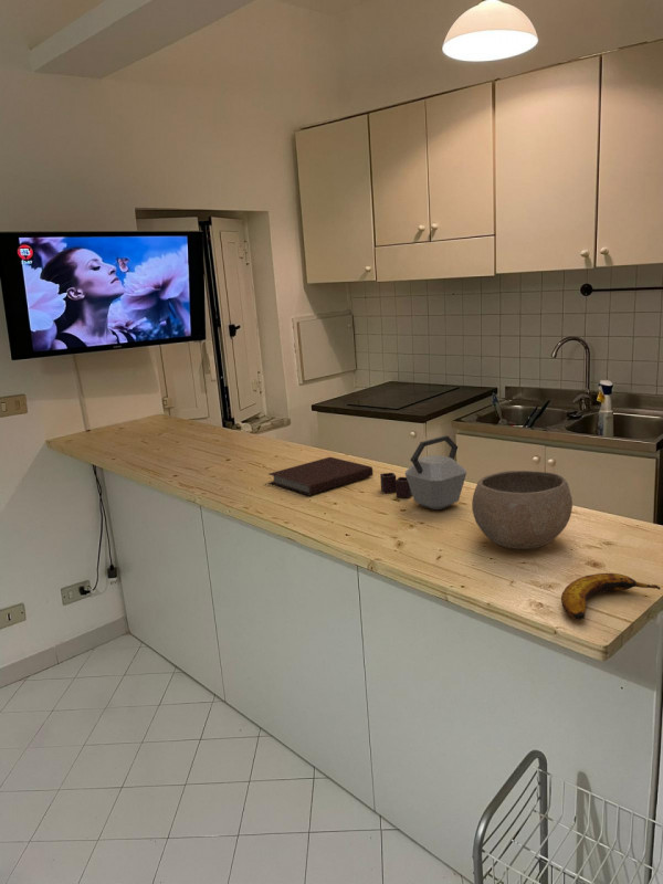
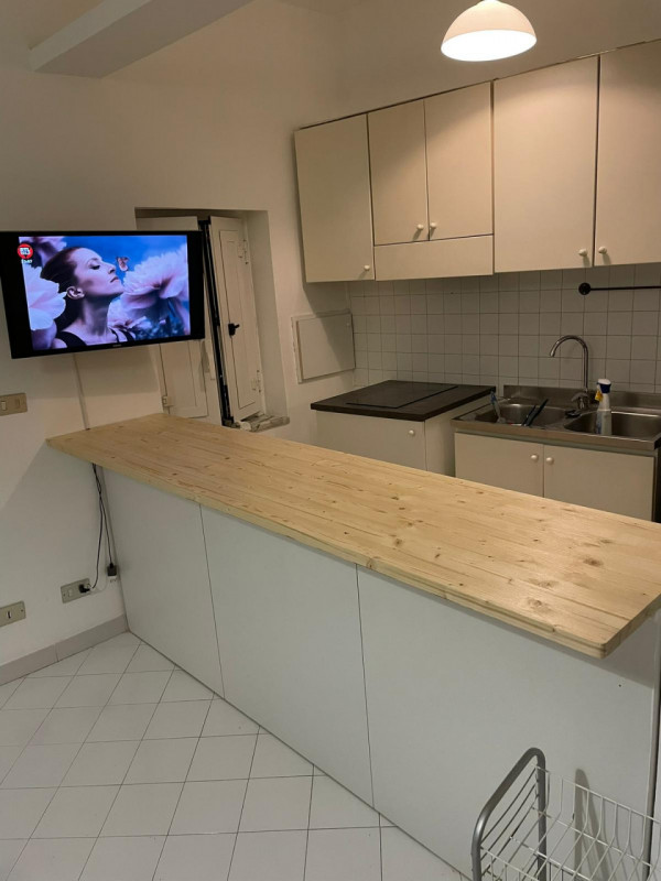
- kettle [379,434,467,511]
- notebook [269,456,373,496]
- banana [560,572,662,621]
- bowl [471,470,573,550]
